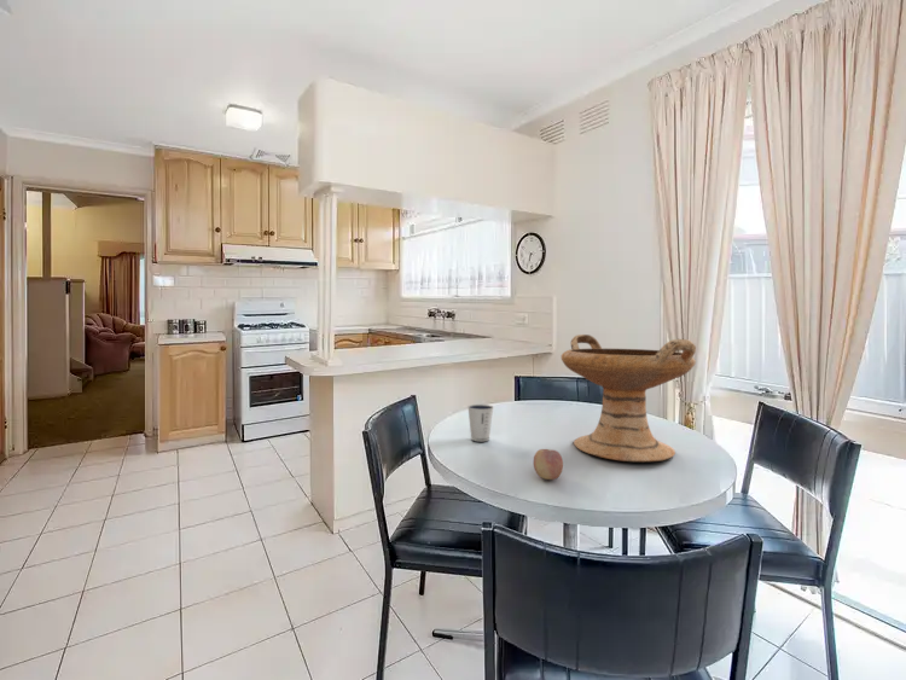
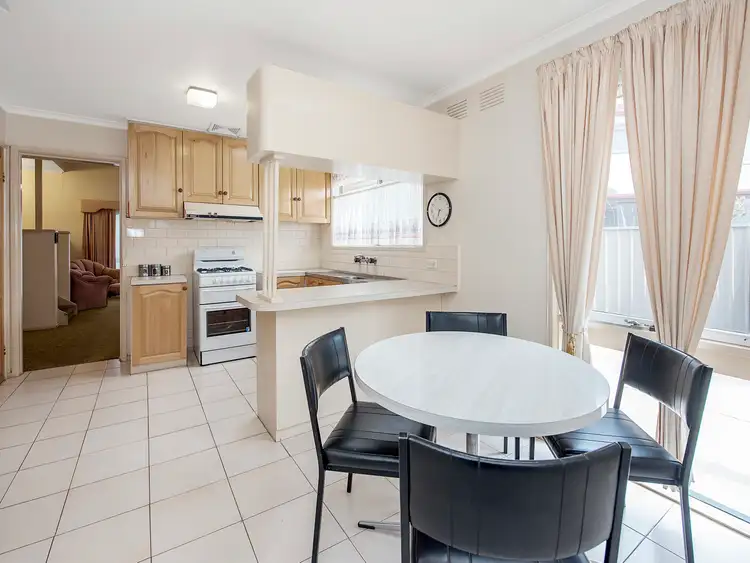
- dixie cup [466,403,495,442]
- fruit [533,448,564,481]
- decorative bowl [561,333,697,464]
